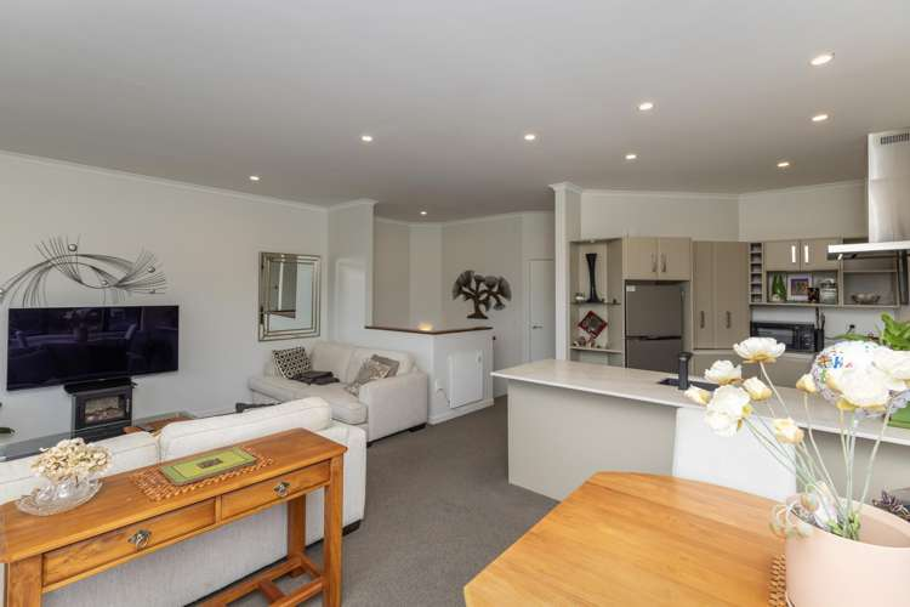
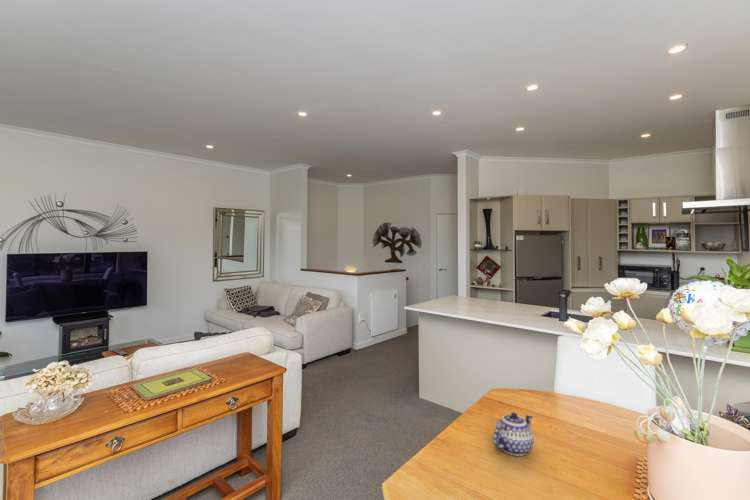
+ teapot [492,412,535,457]
